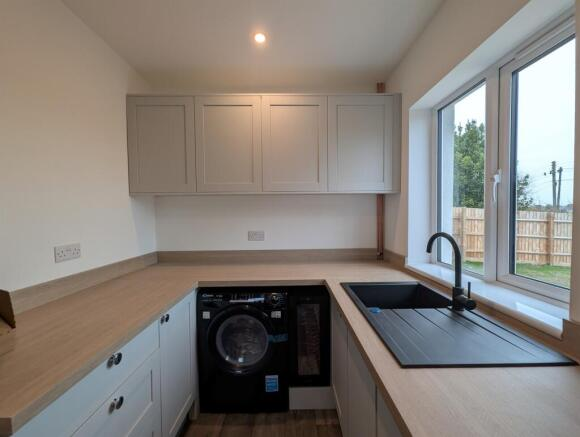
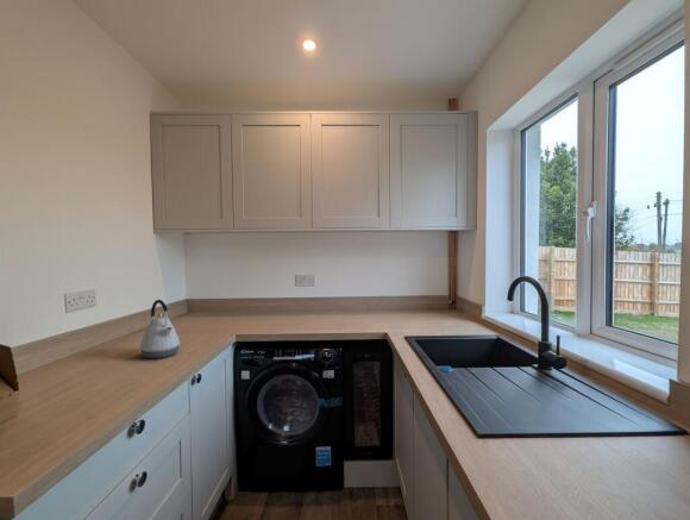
+ kettle [139,299,181,359]
